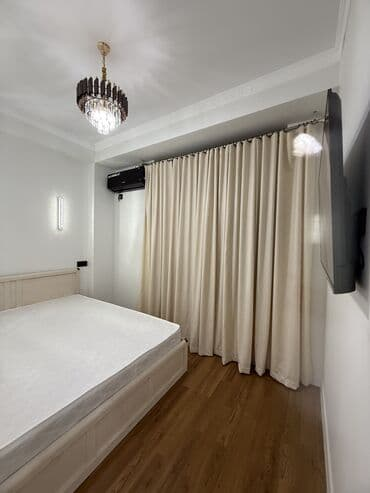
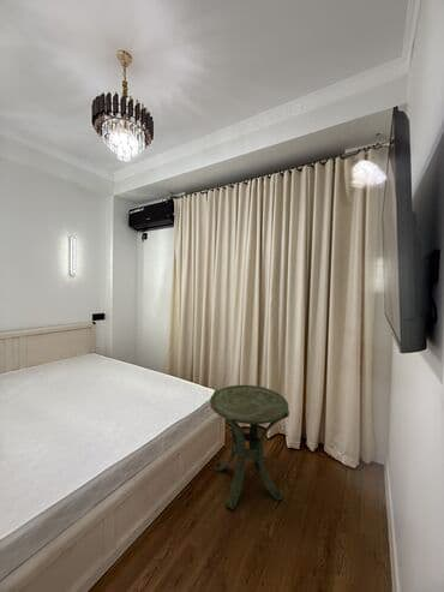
+ side table [209,384,290,510]
